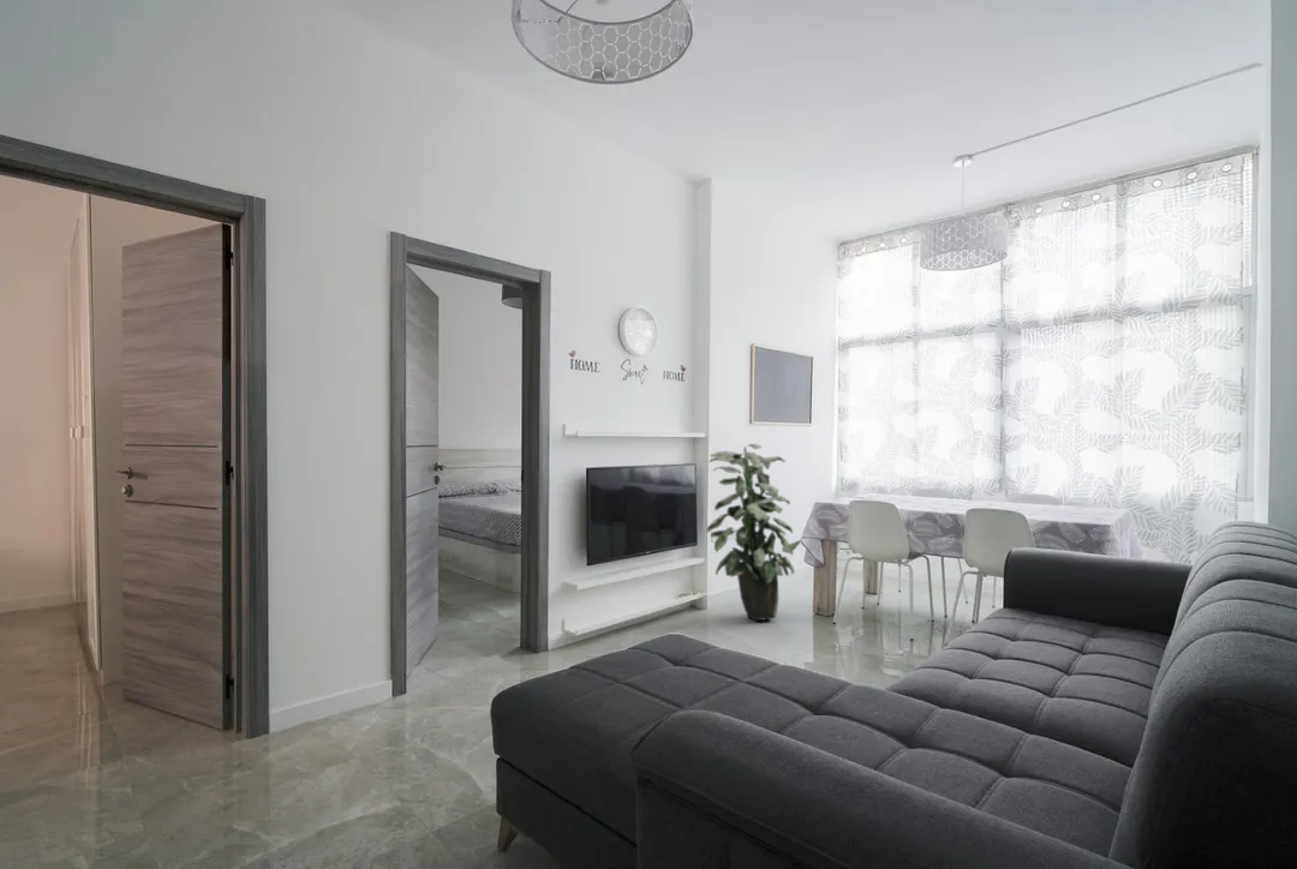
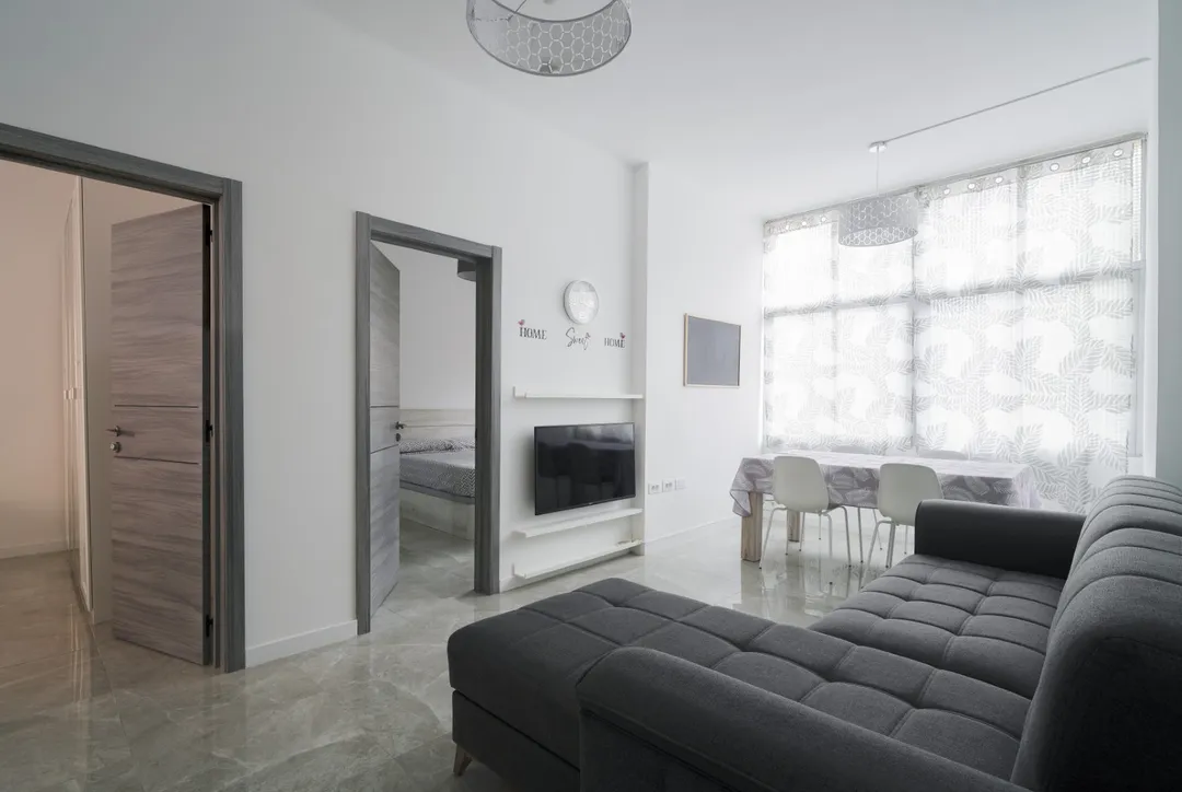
- indoor plant [706,443,802,622]
